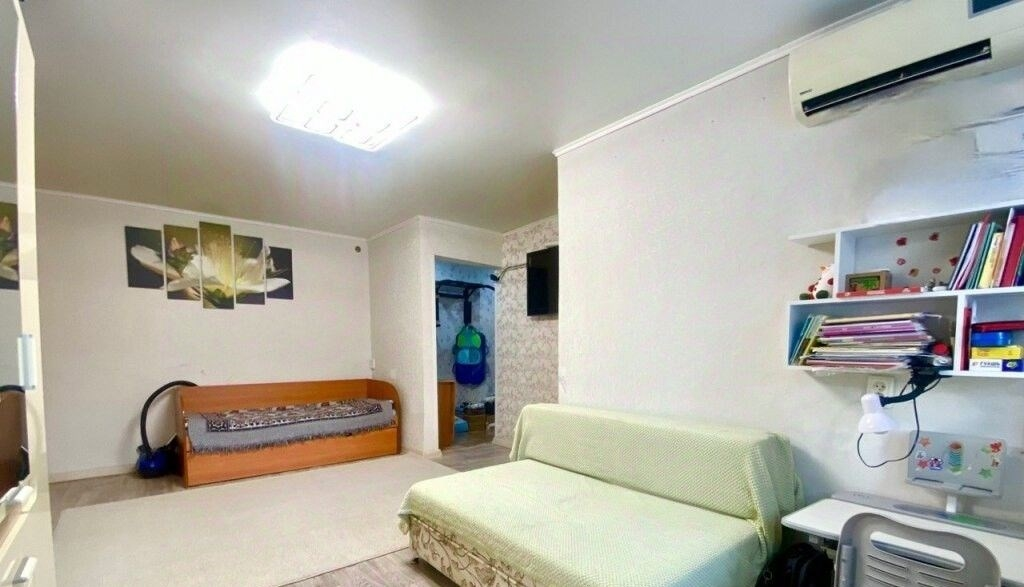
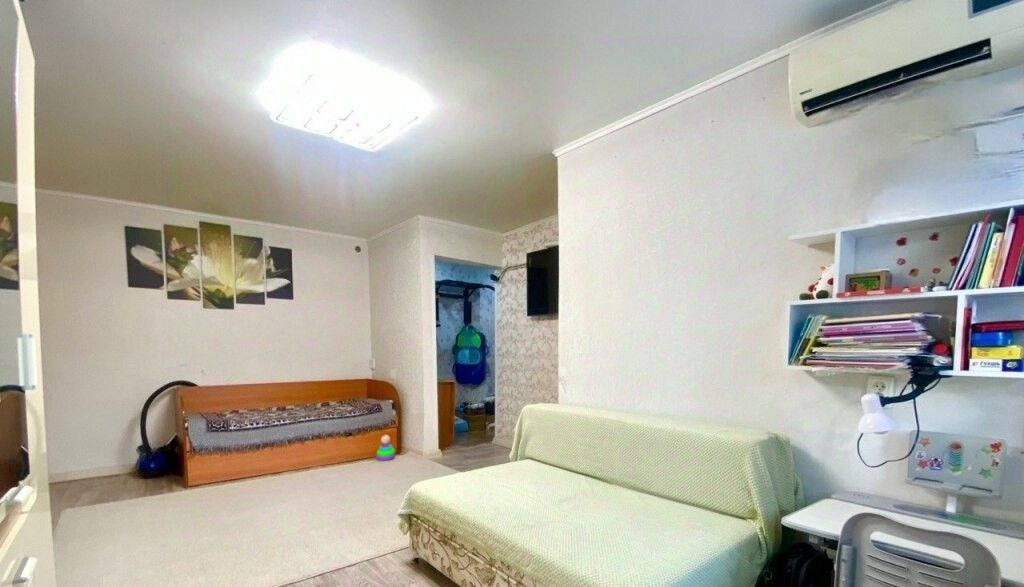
+ stacking toy [375,434,396,462]
